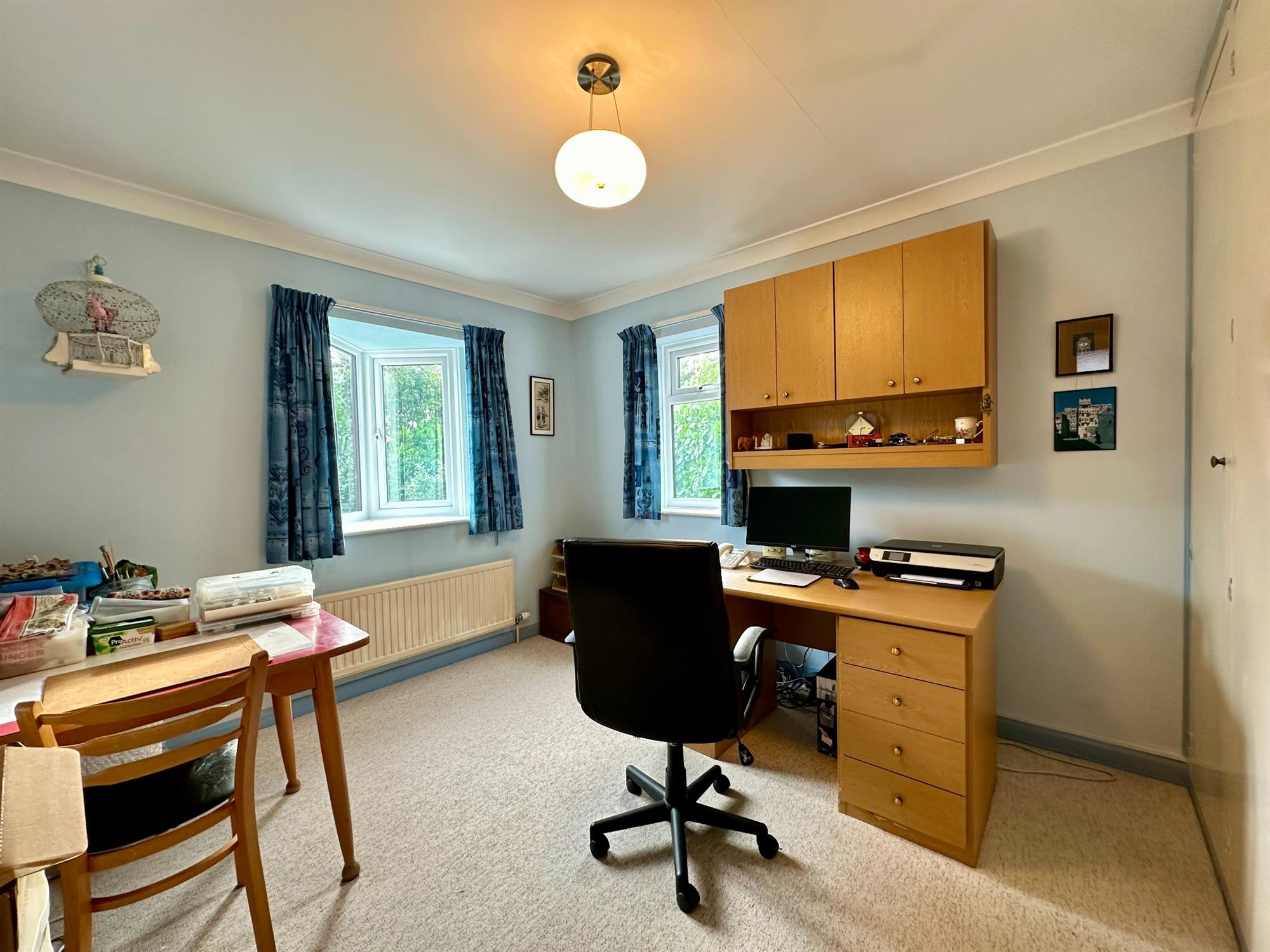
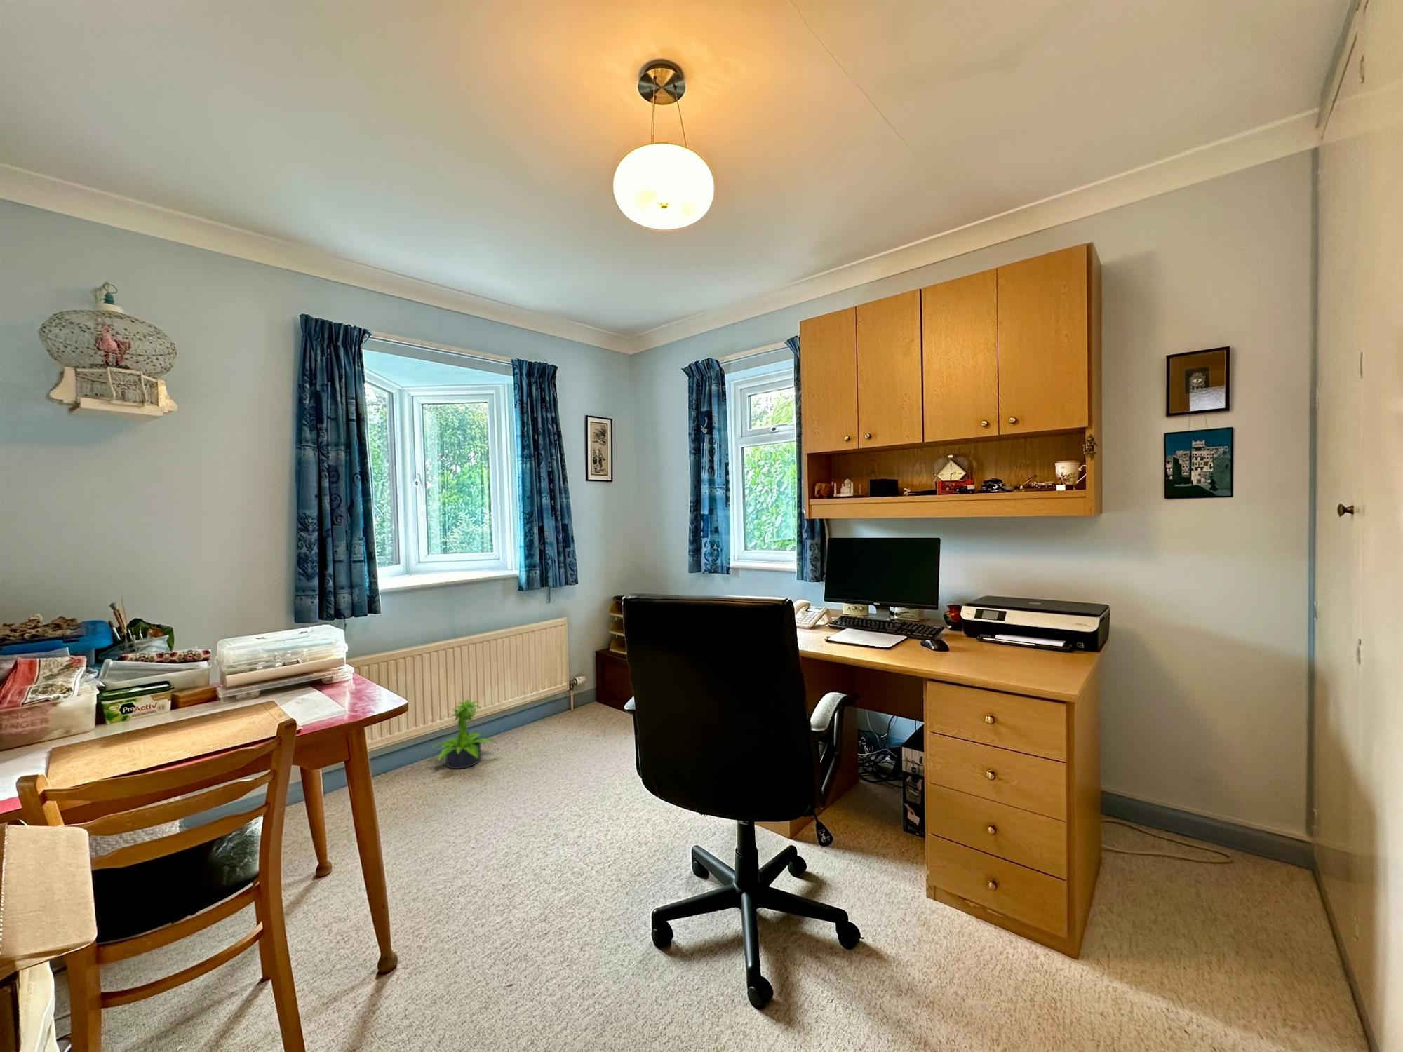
+ potted plant [429,699,498,769]
